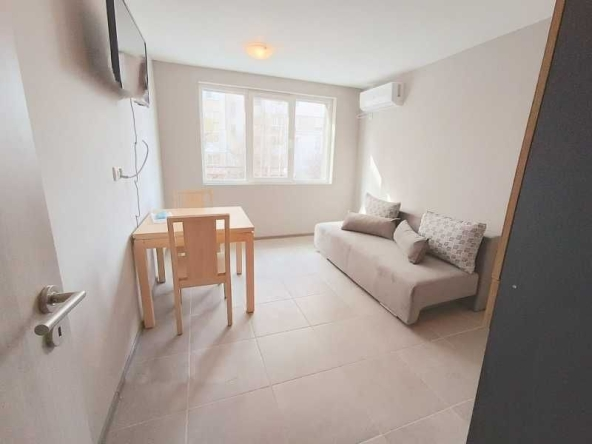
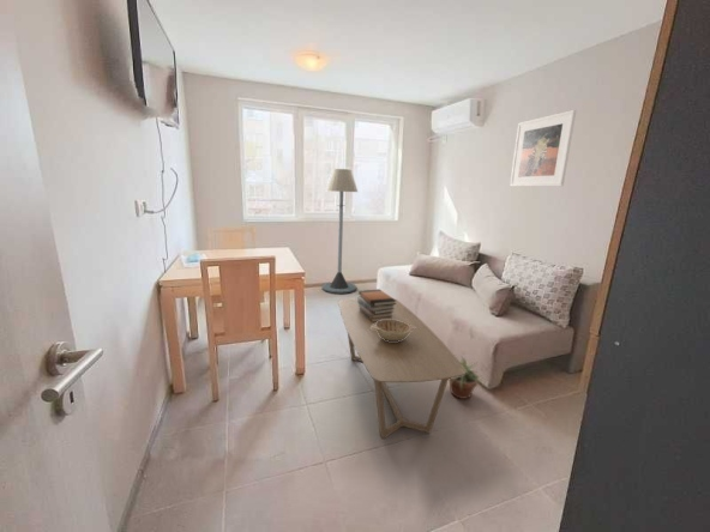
+ coffee table [337,297,467,440]
+ potted plant [447,356,488,400]
+ decorative bowl [371,320,416,341]
+ floor lamp [321,168,359,295]
+ book stack [356,288,397,322]
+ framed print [509,109,577,188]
